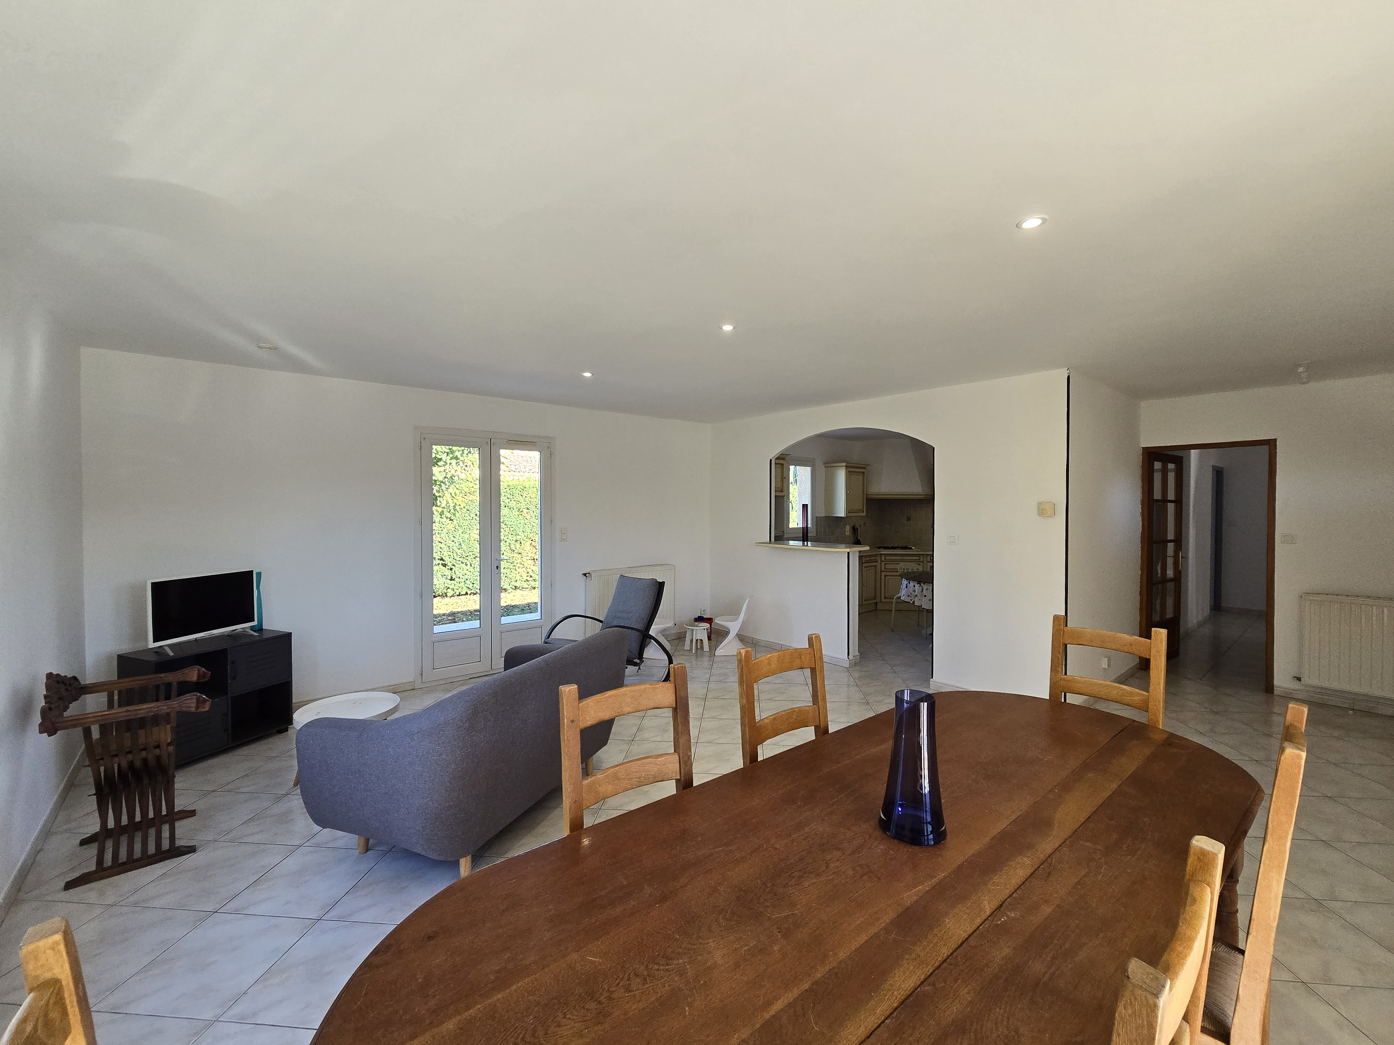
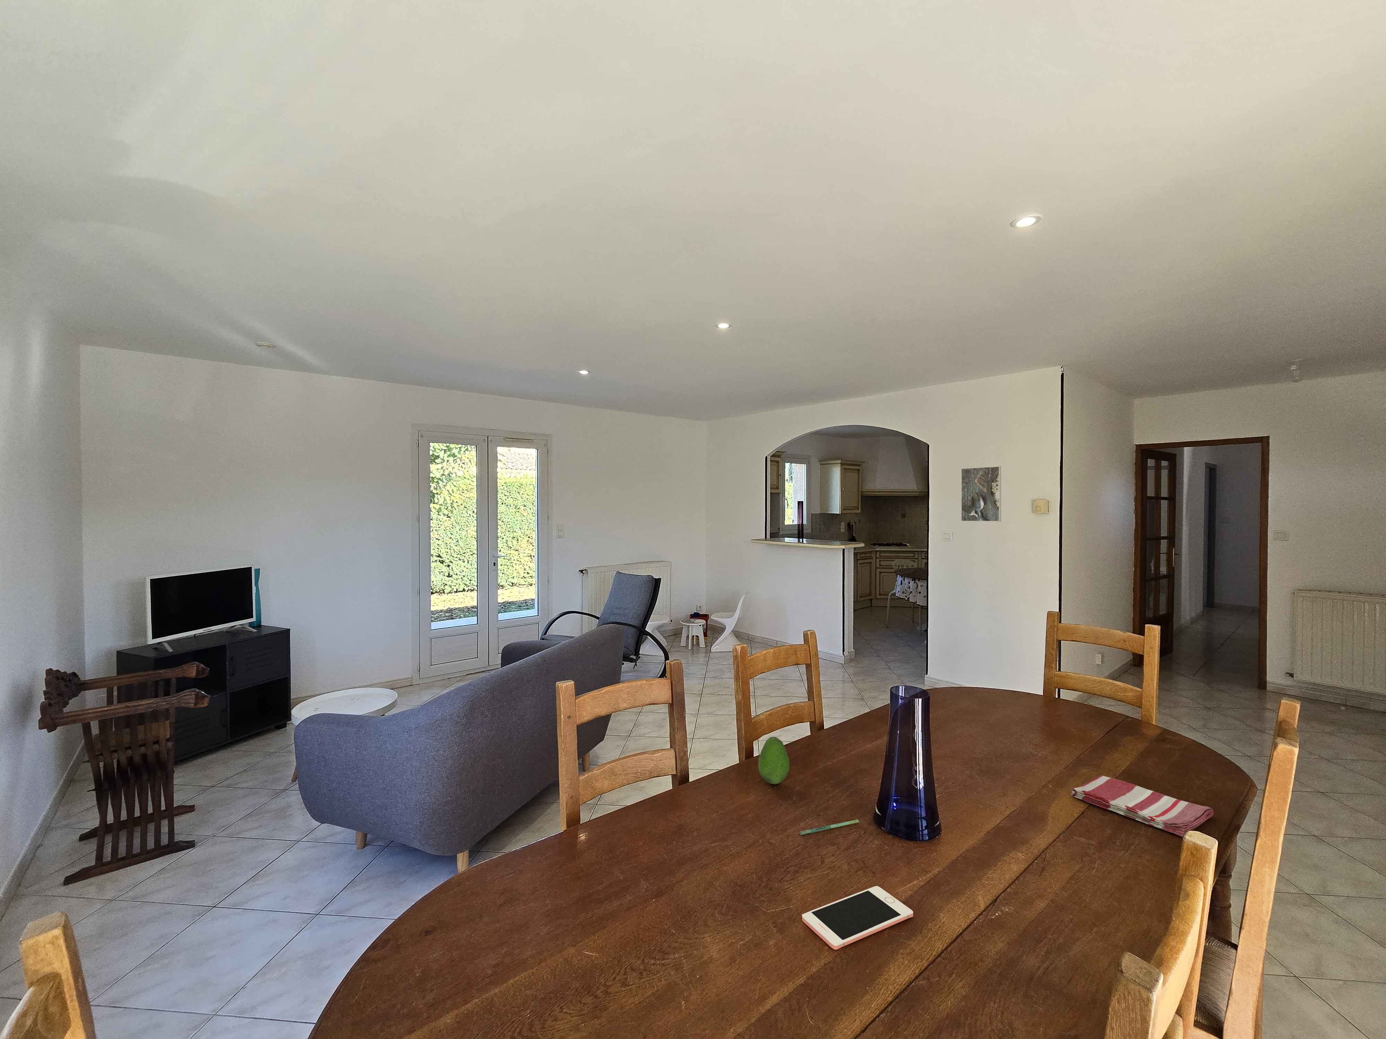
+ fruit [758,737,790,785]
+ cell phone [802,885,913,950]
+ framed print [960,466,1002,522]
+ dish towel [1071,775,1214,837]
+ pen [799,819,859,835]
